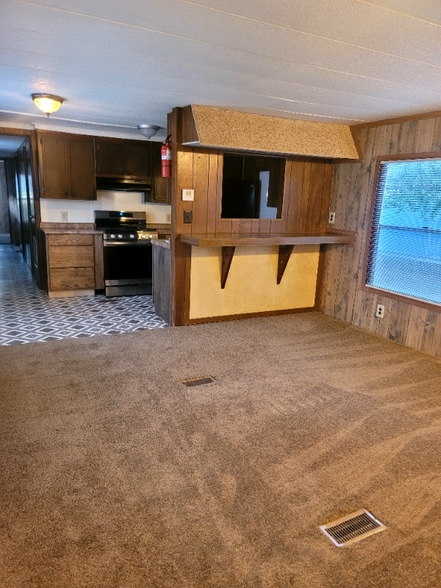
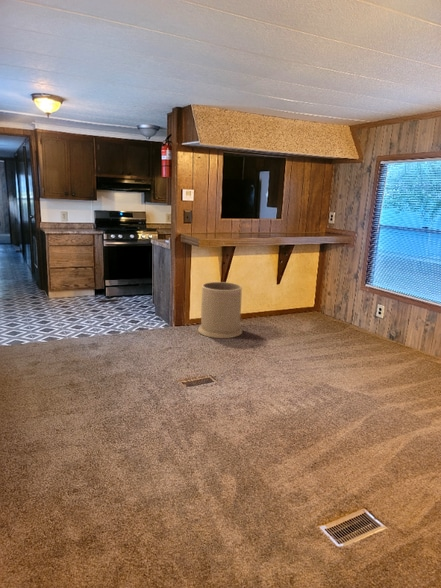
+ trash can [197,281,243,339]
